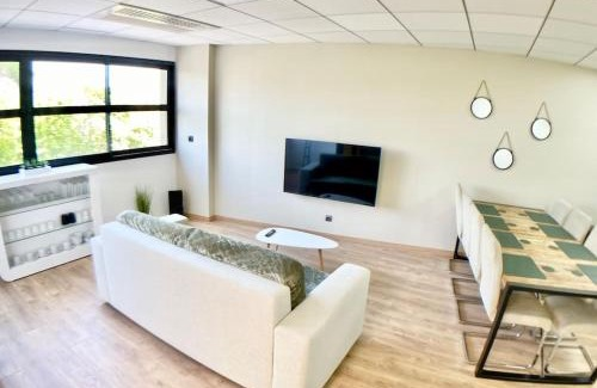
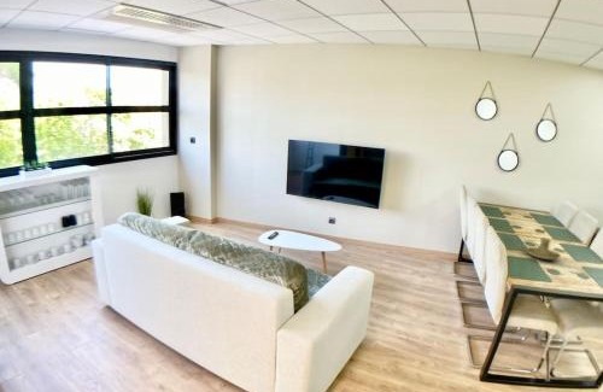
+ candle holder [519,236,562,261]
